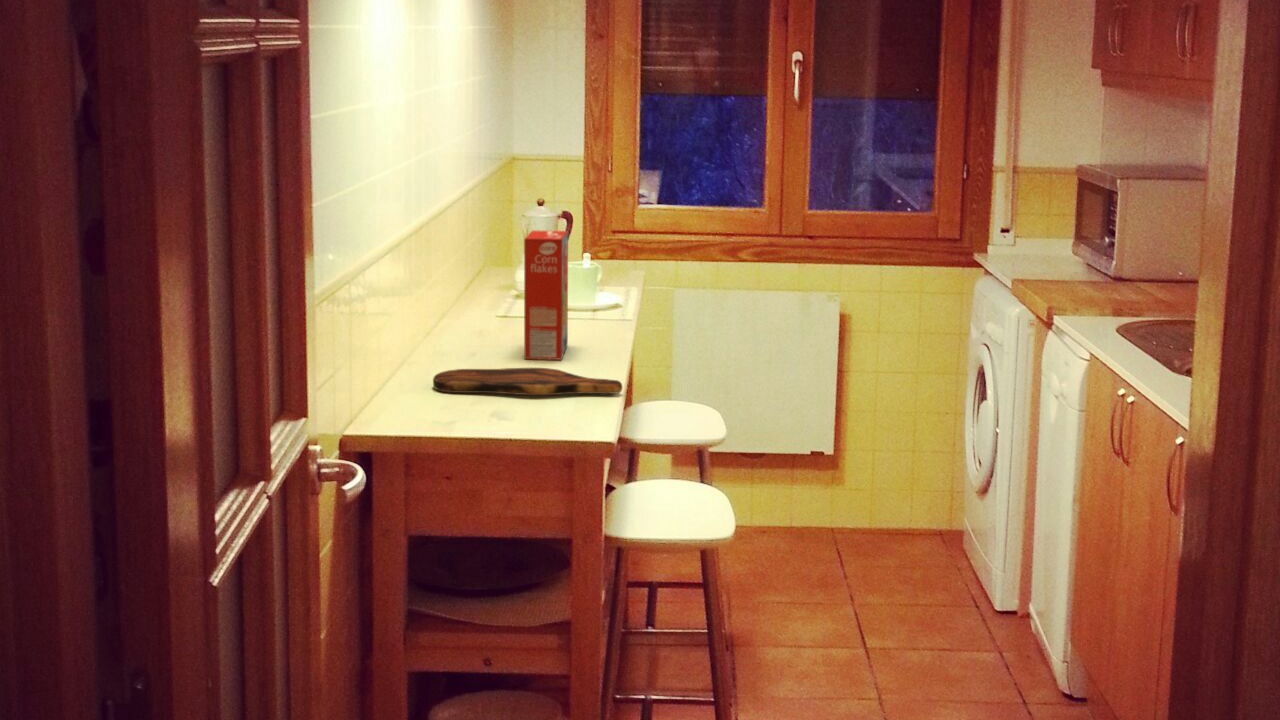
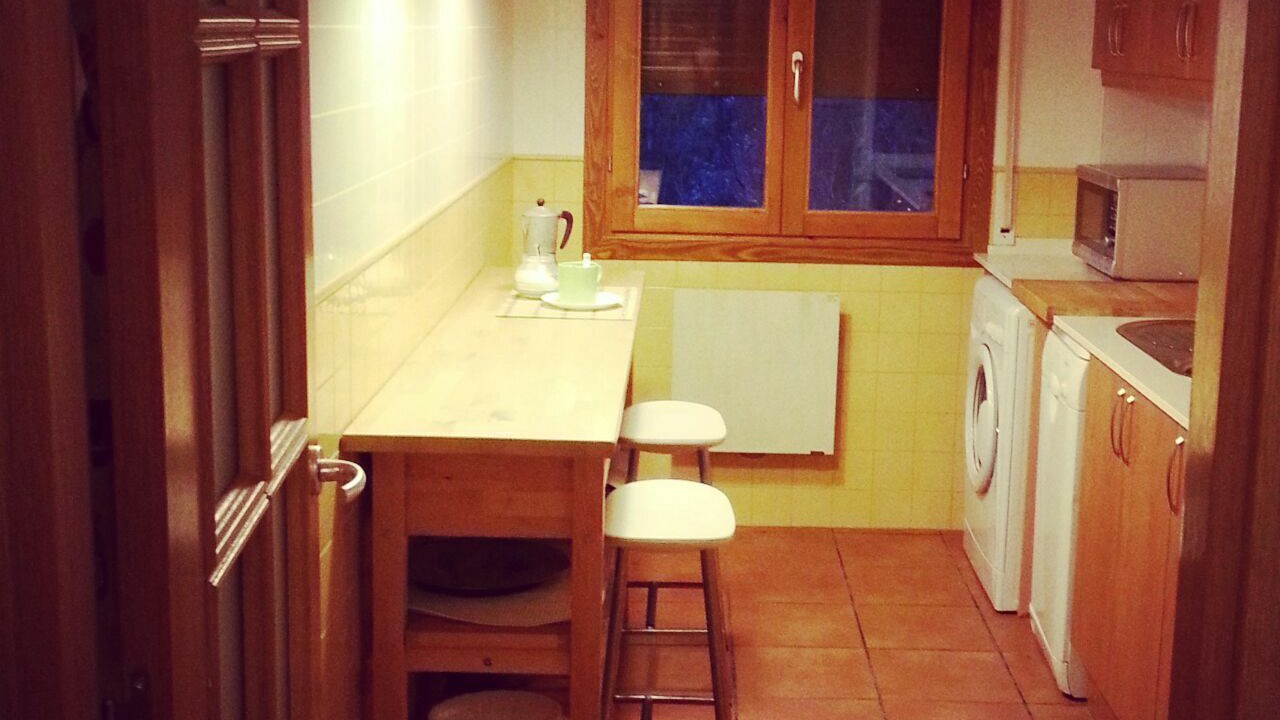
- cutting board [432,367,623,396]
- cereal box [523,229,569,361]
